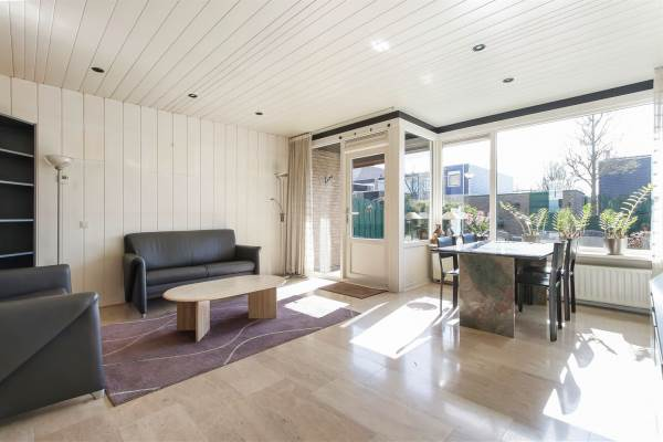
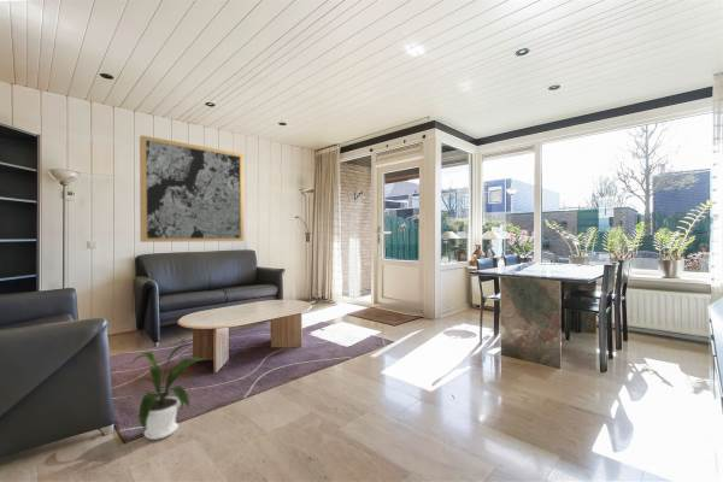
+ wall art [139,134,245,243]
+ house plant [130,342,206,441]
